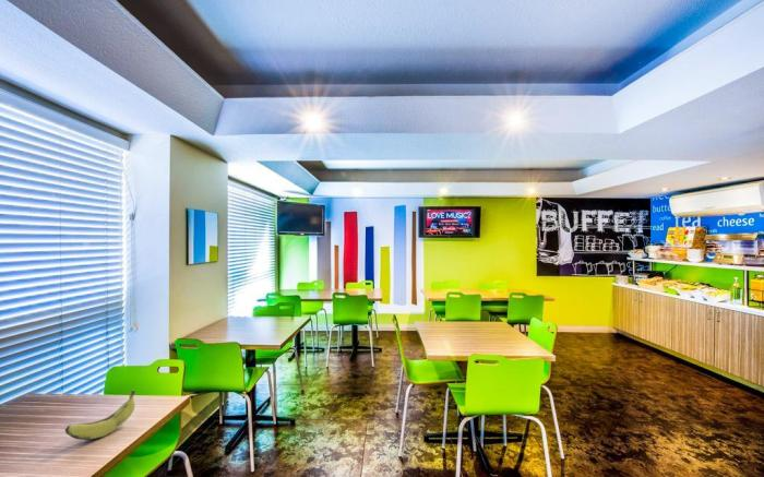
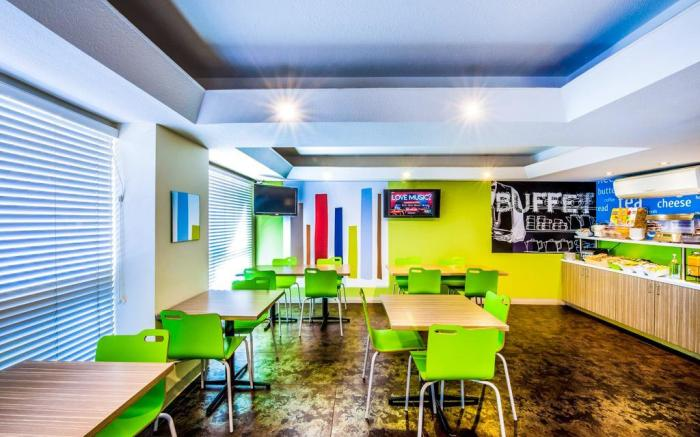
- banana [64,389,136,441]
